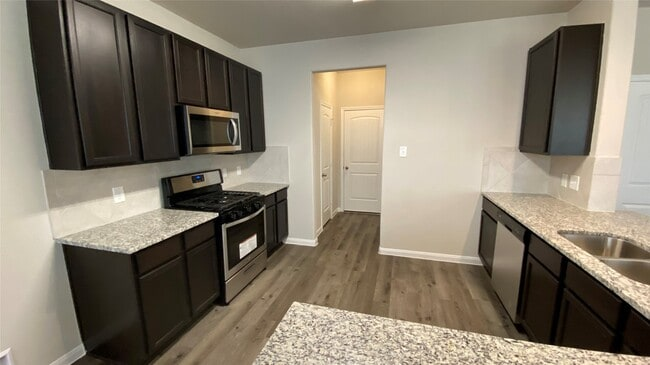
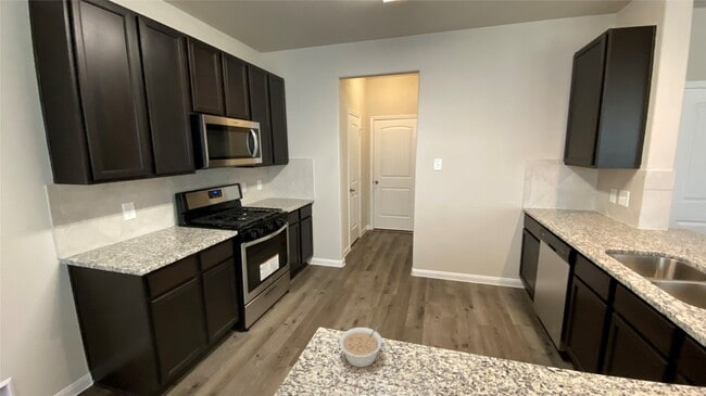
+ legume [338,322,383,369]
